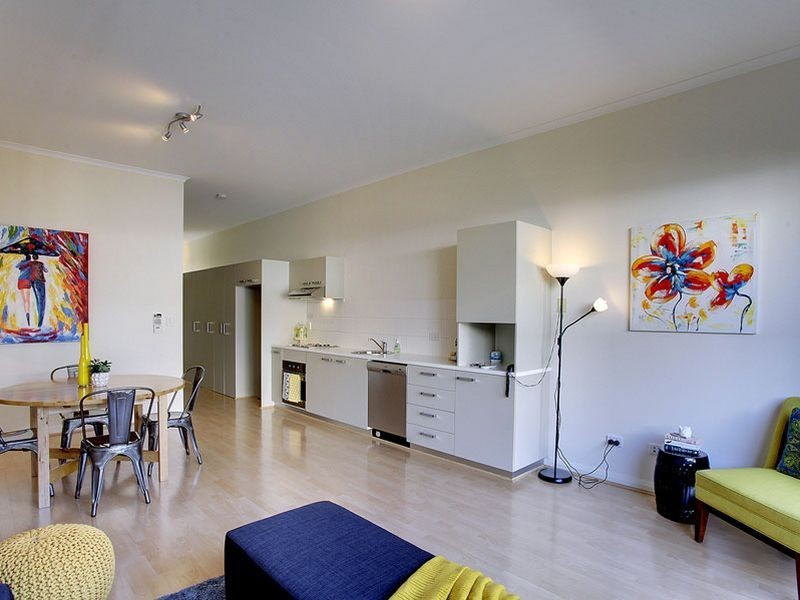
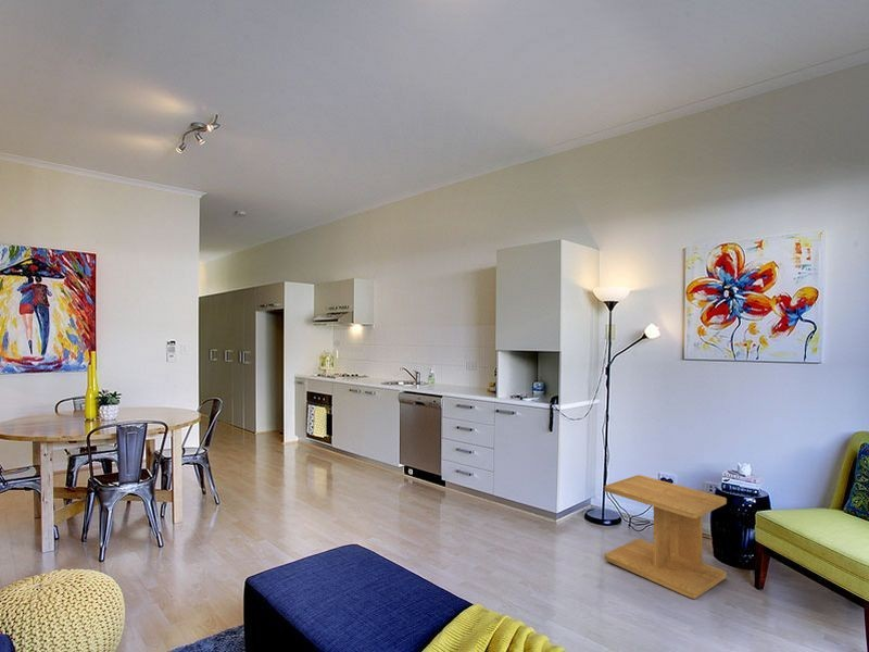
+ side table [604,474,728,600]
